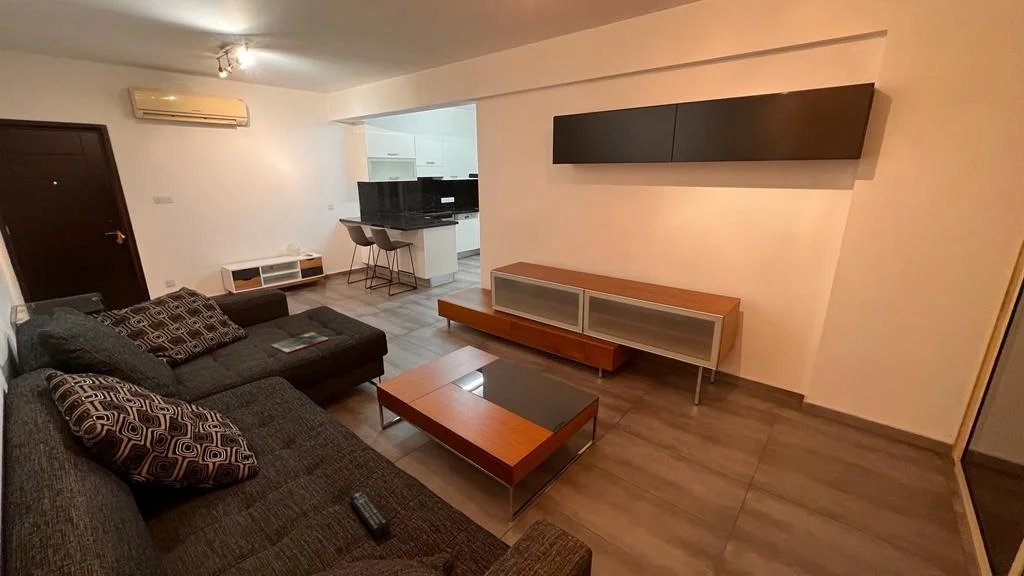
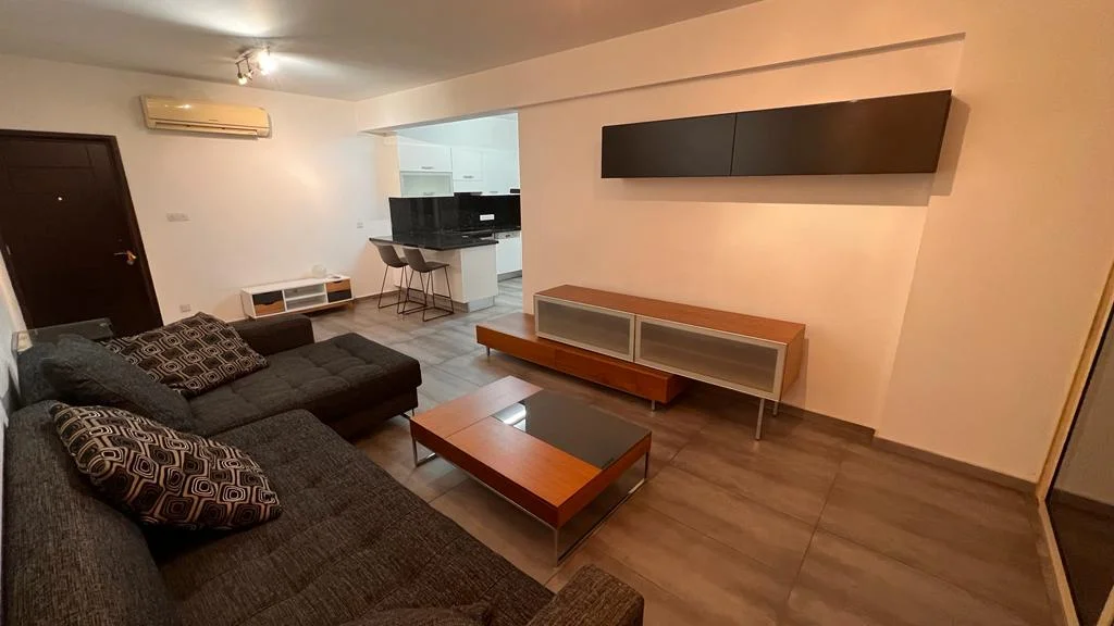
- remote control [348,489,391,539]
- magazine [270,331,330,354]
